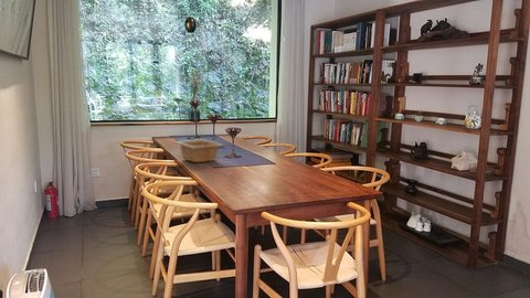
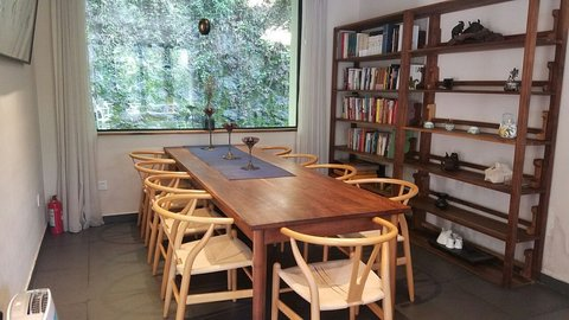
- serving bowl [173,138,225,163]
